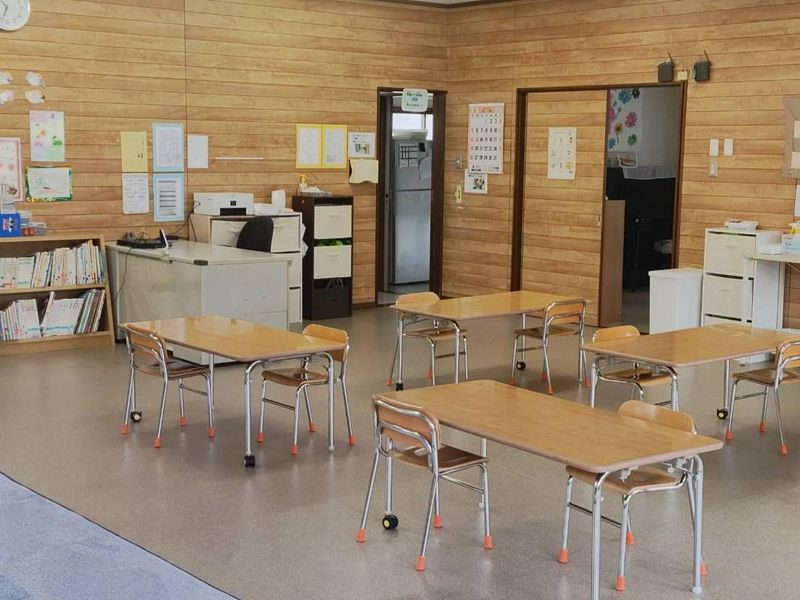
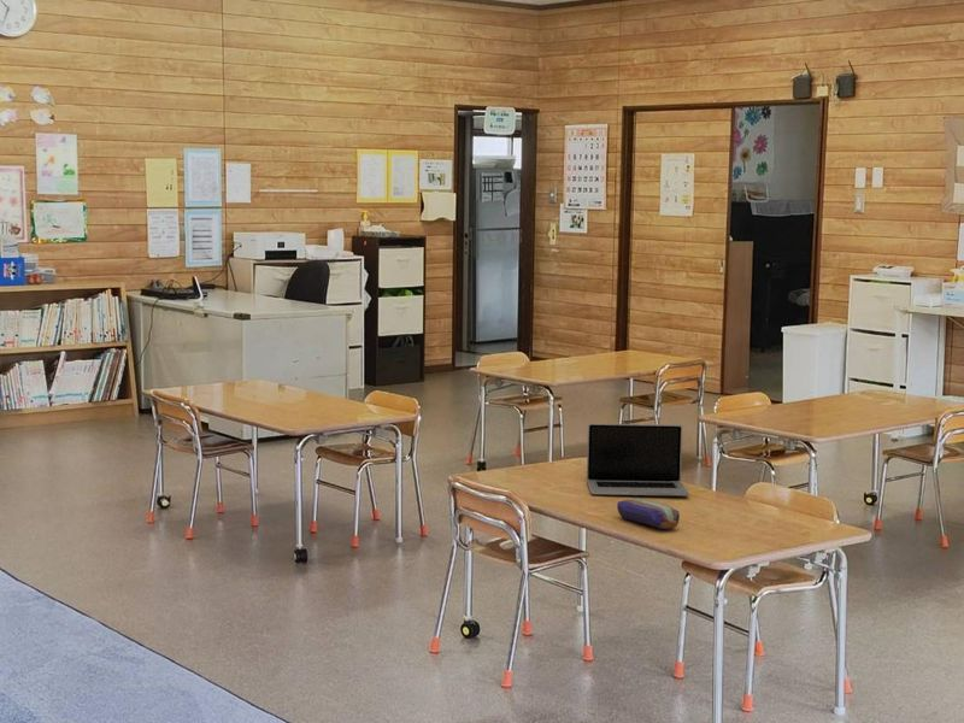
+ laptop [586,423,690,498]
+ pencil case [616,498,681,530]
